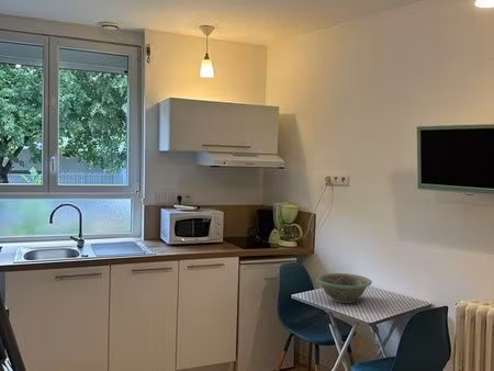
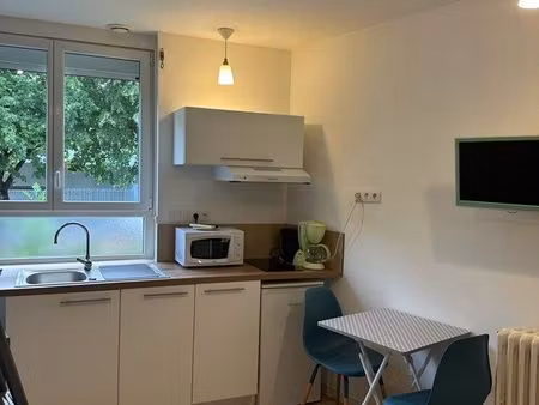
- decorative bowl [315,272,373,304]
